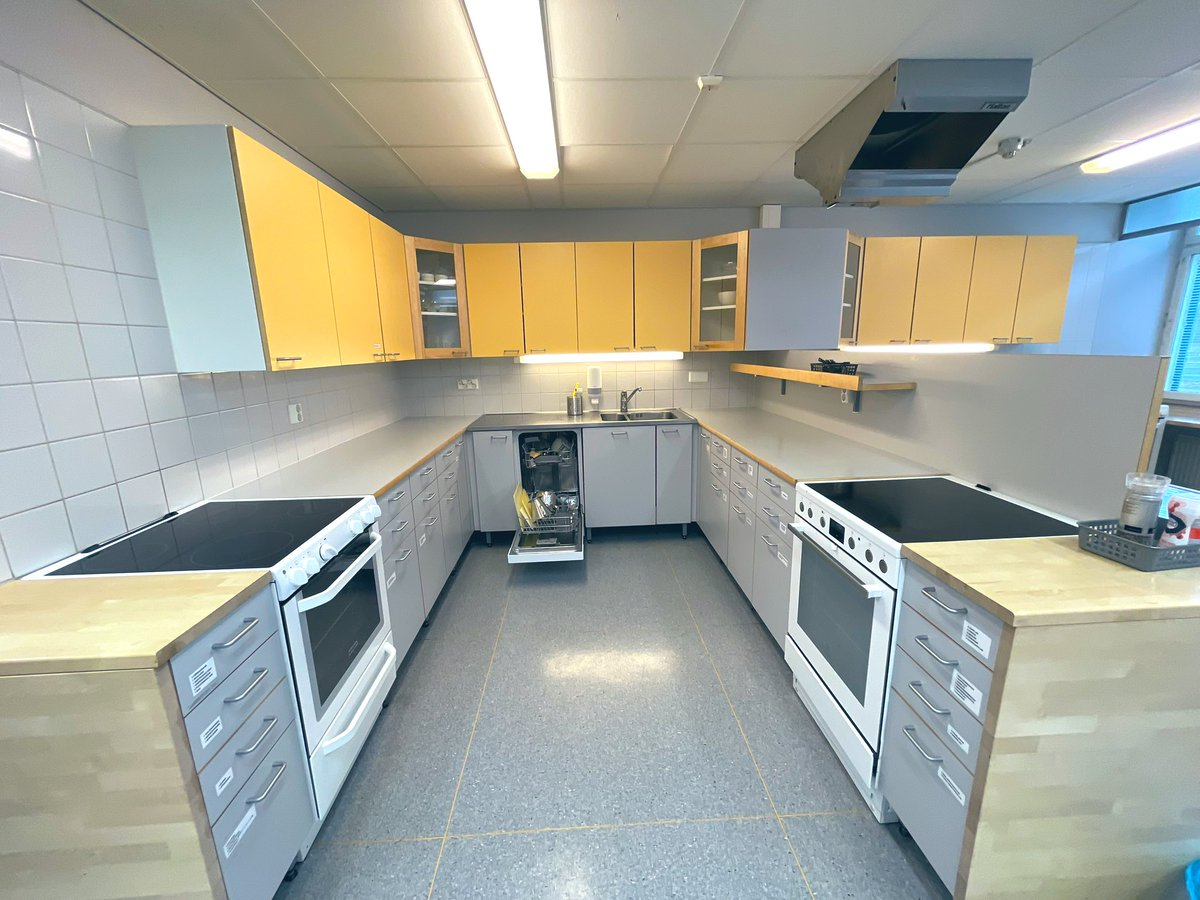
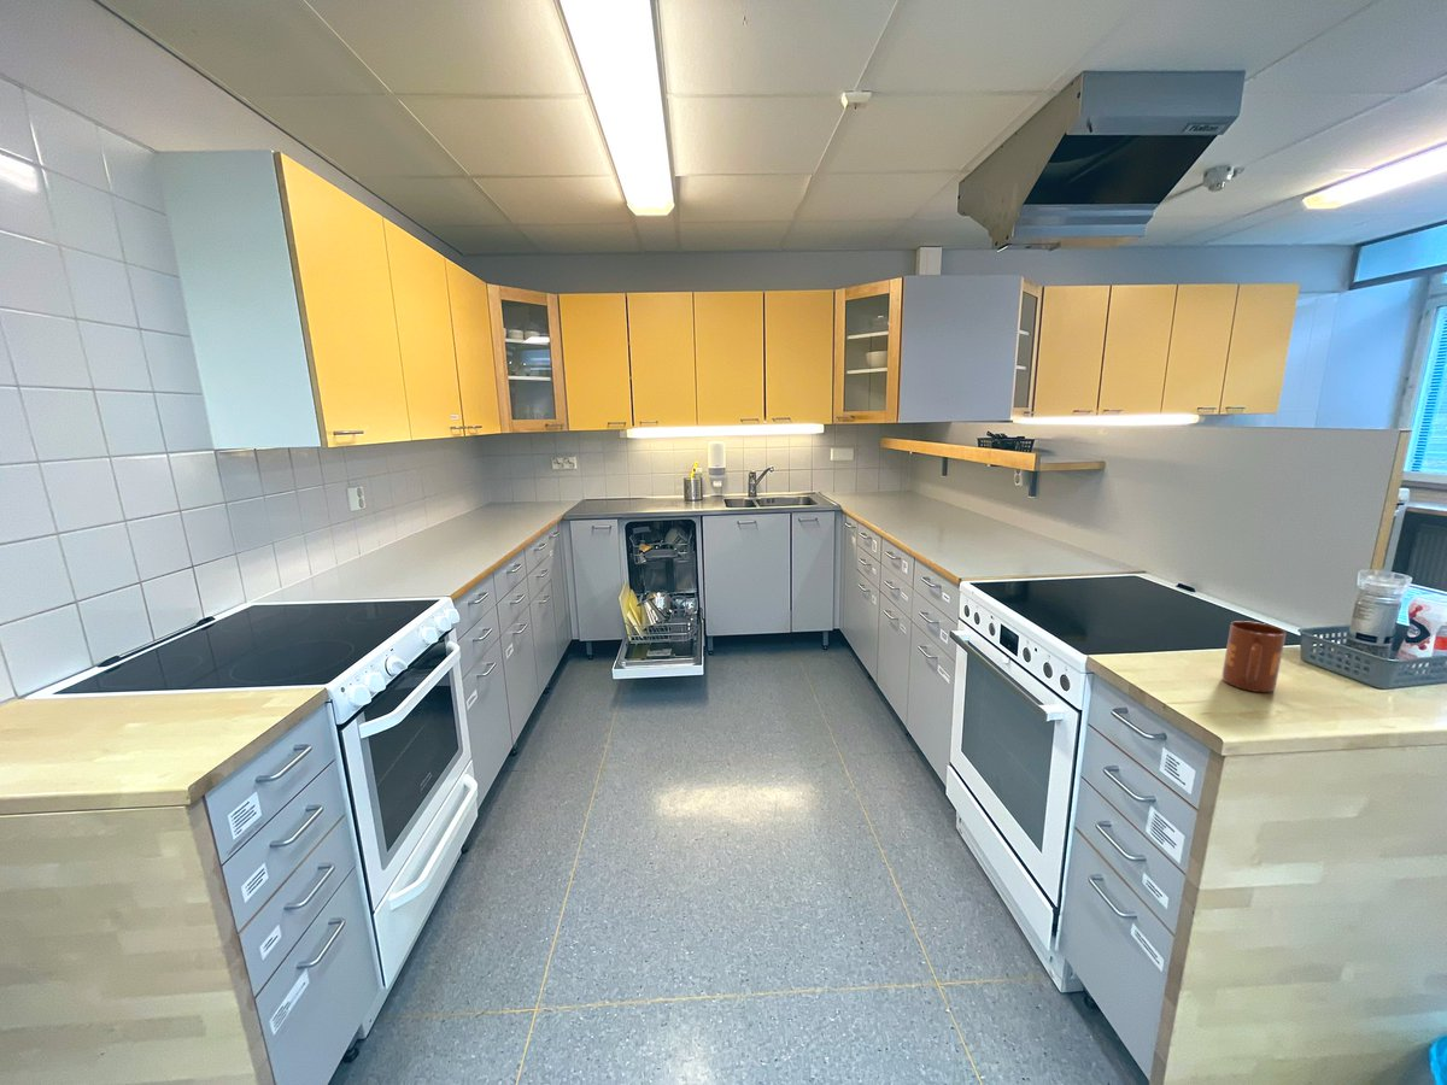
+ mug [1220,620,1288,693]
